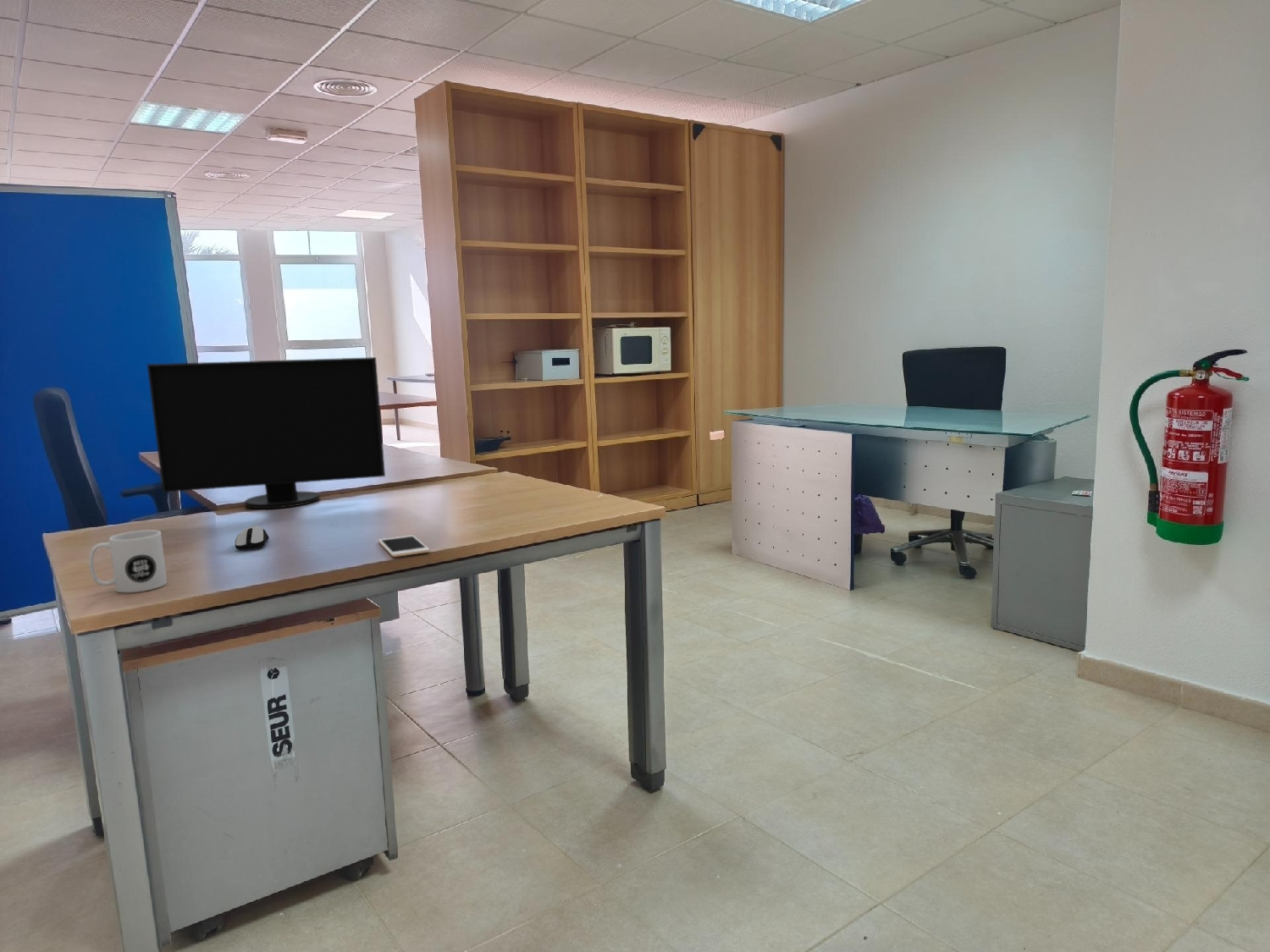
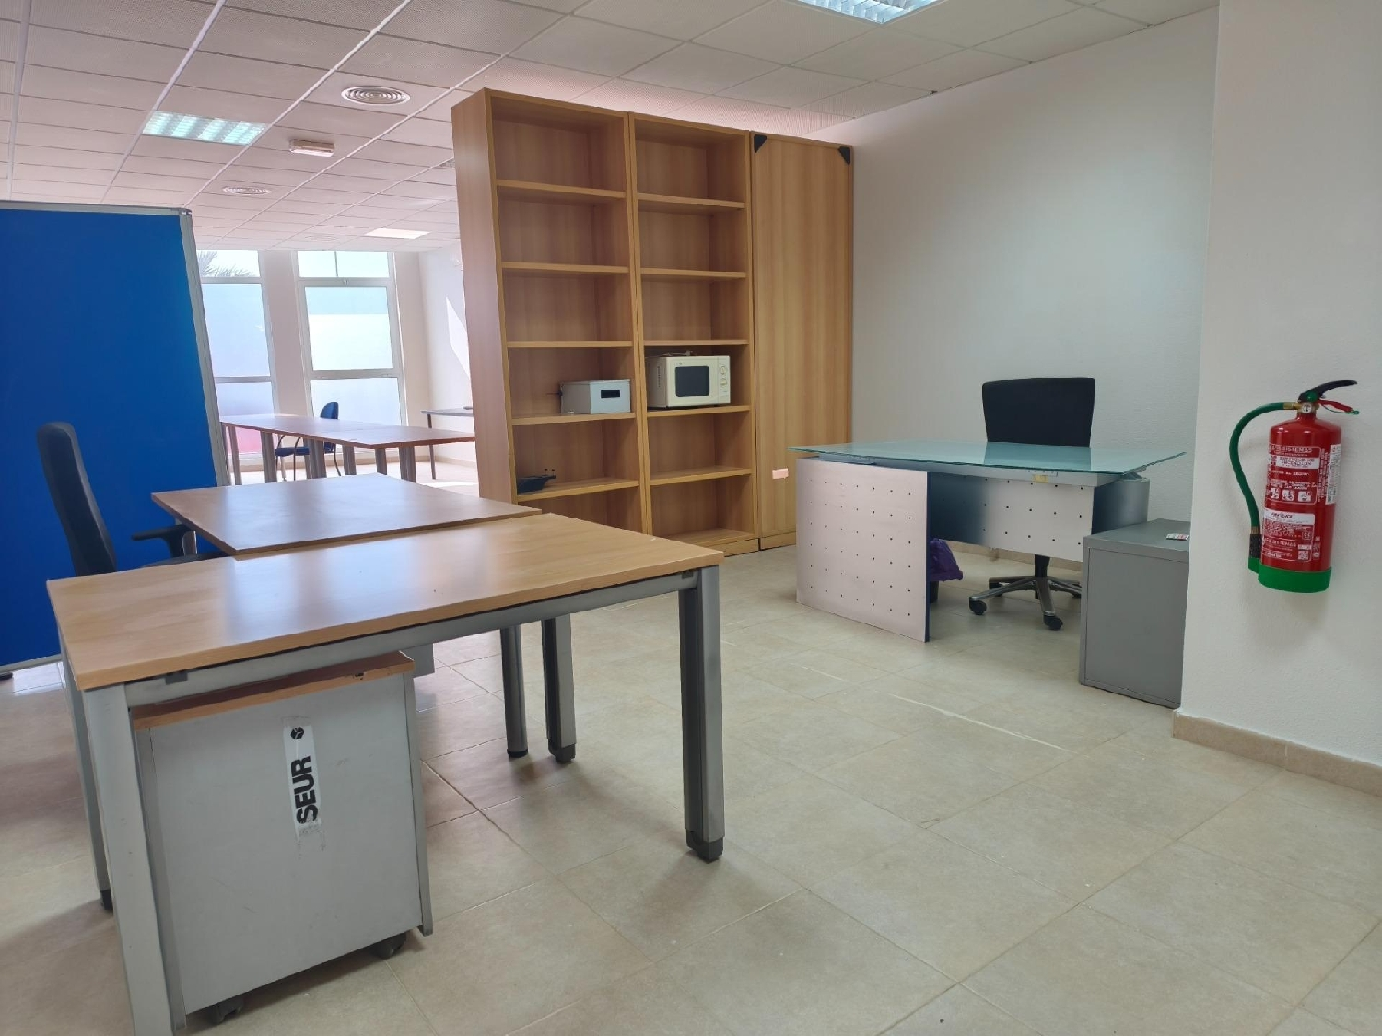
- computer monitor [146,356,386,509]
- mug [88,529,168,593]
- cell phone [378,534,431,558]
- computer mouse [235,526,270,551]
